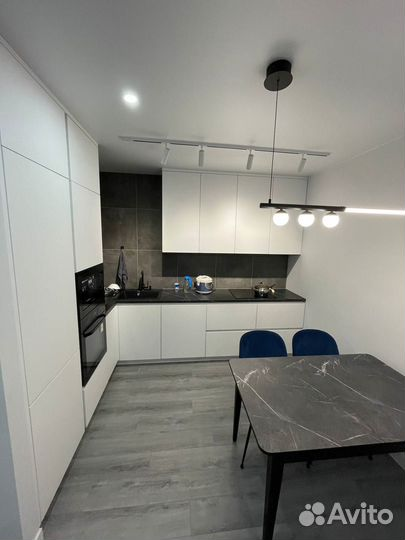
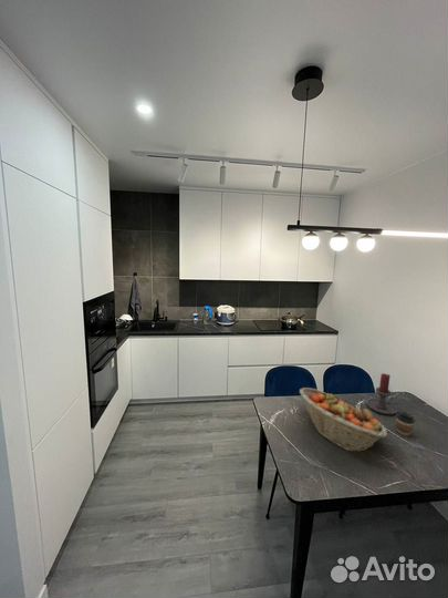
+ fruit basket [299,386,388,453]
+ candle holder [366,372,398,416]
+ coffee cup [395,411,416,437]
